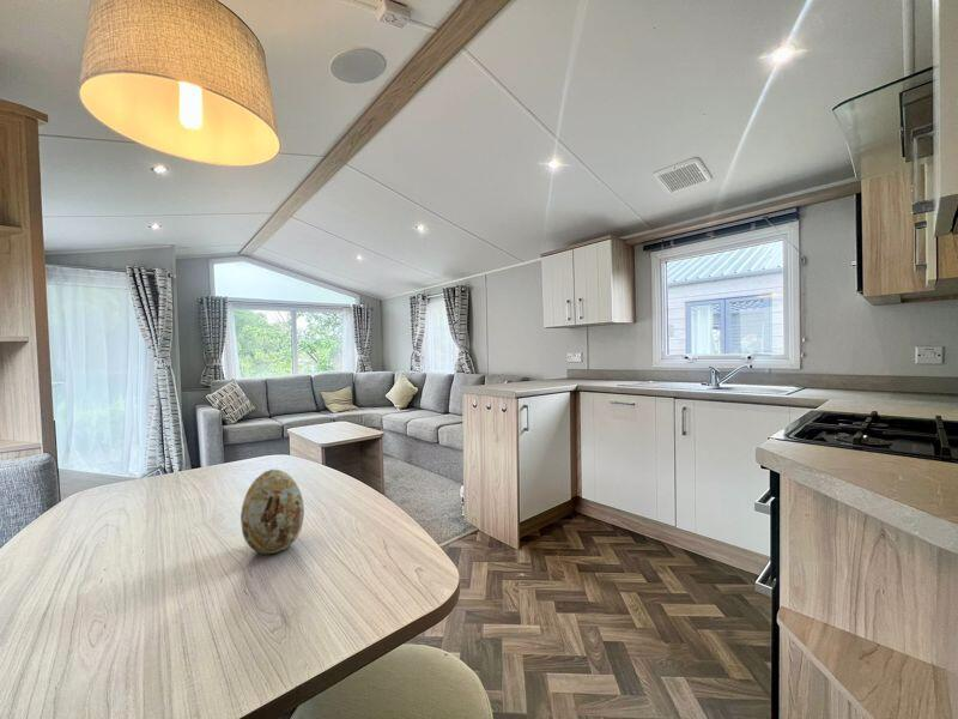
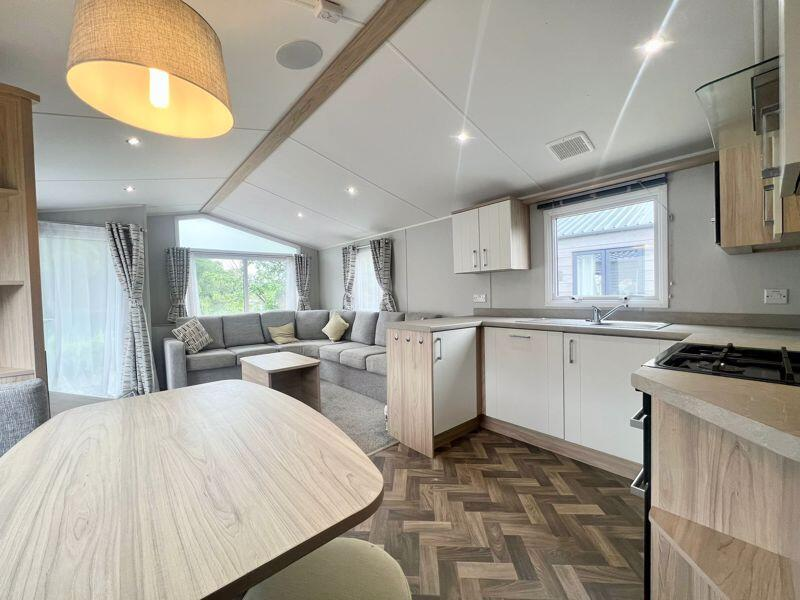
- decorative egg [240,469,305,555]
